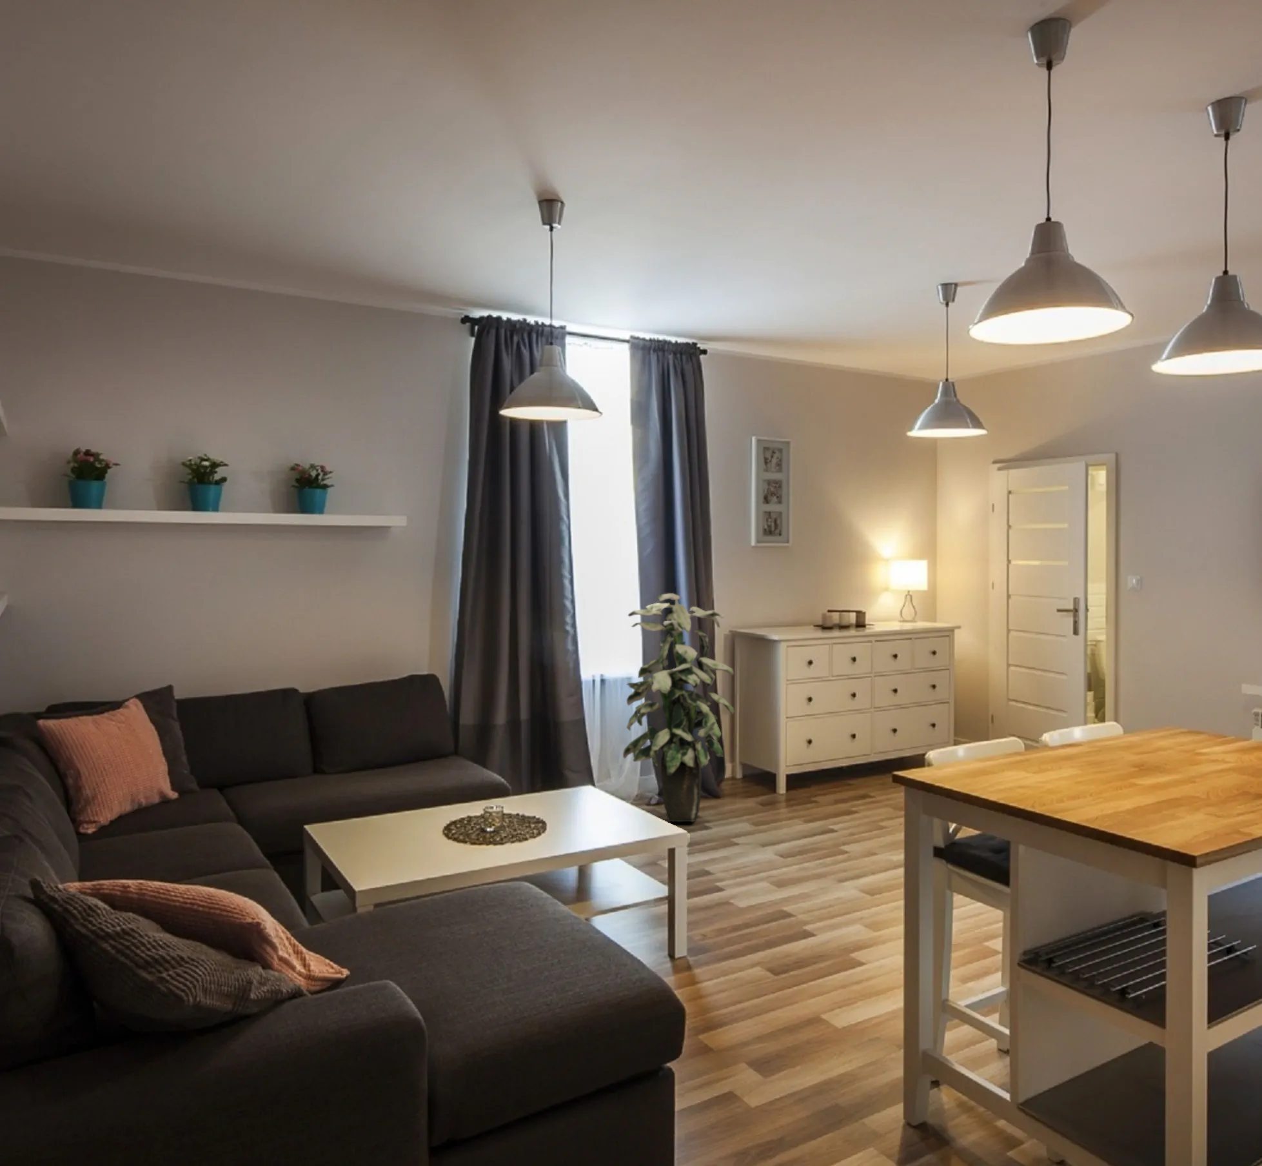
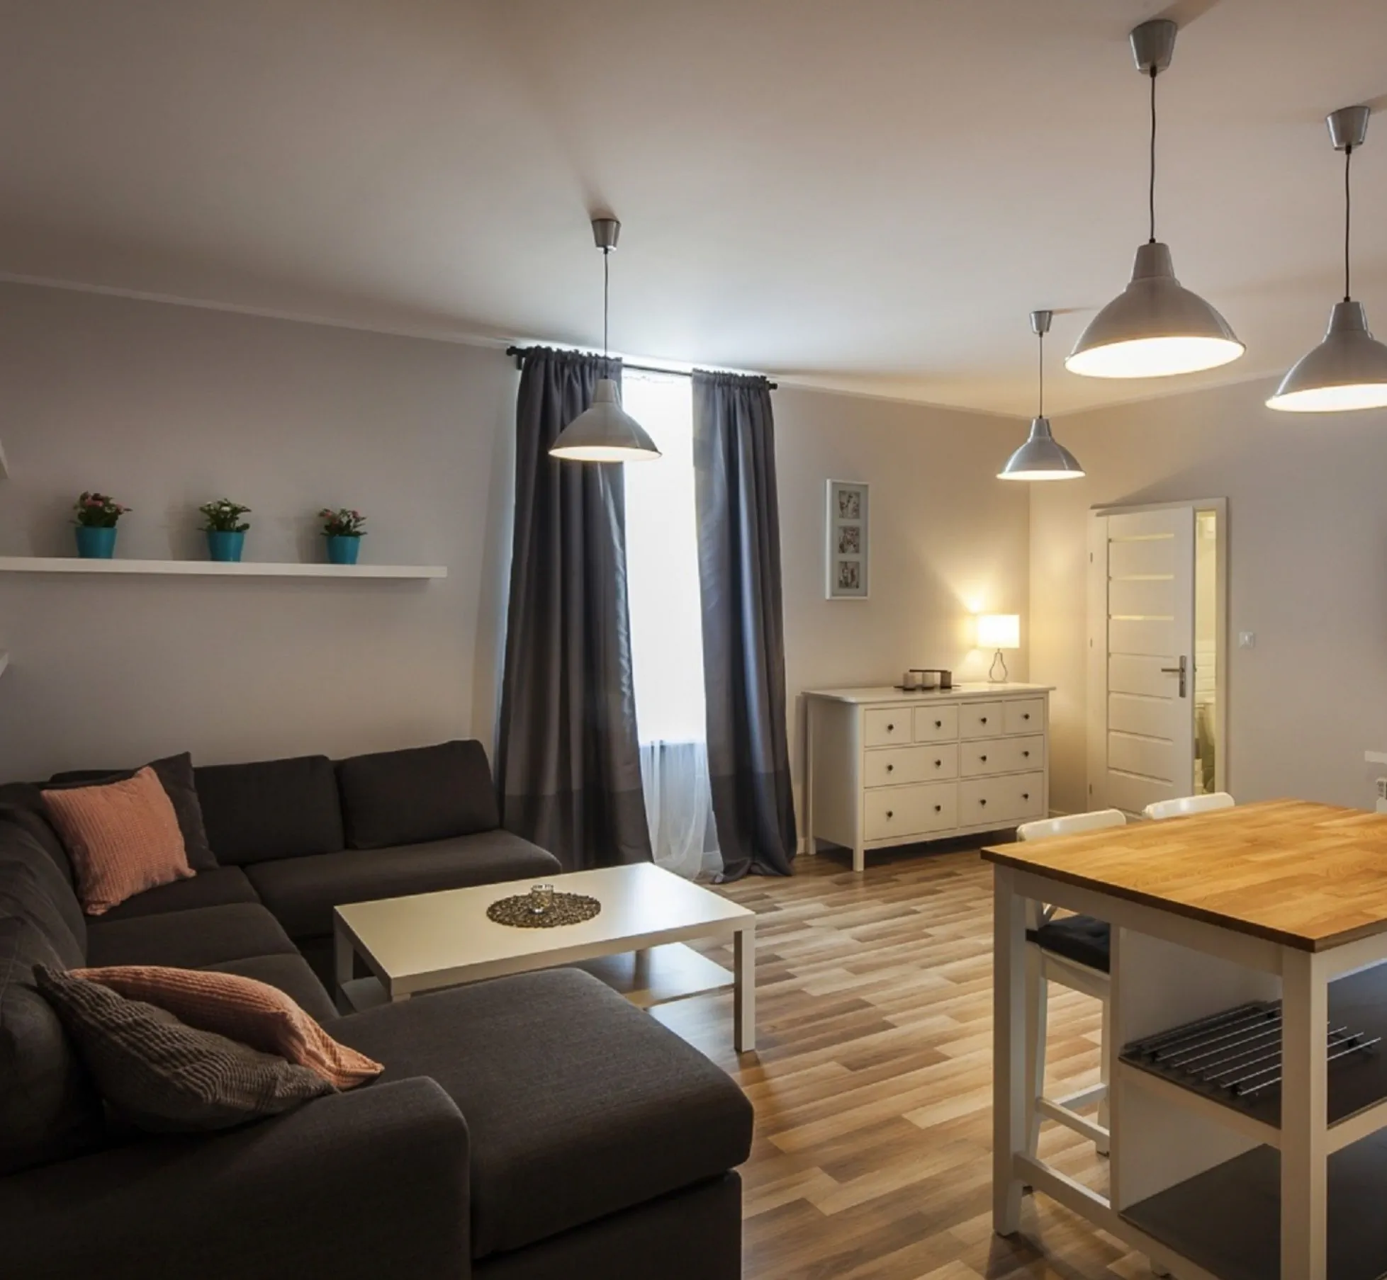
- indoor plant [622,593,735,822]
